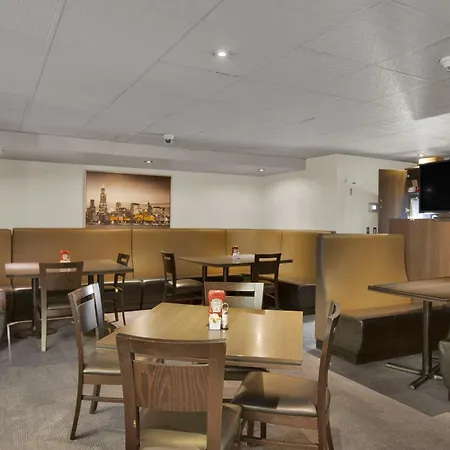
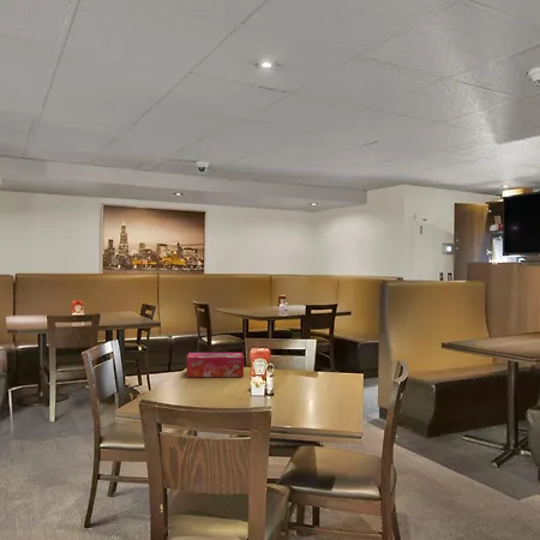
+ tissue box [186,352,245,378]
